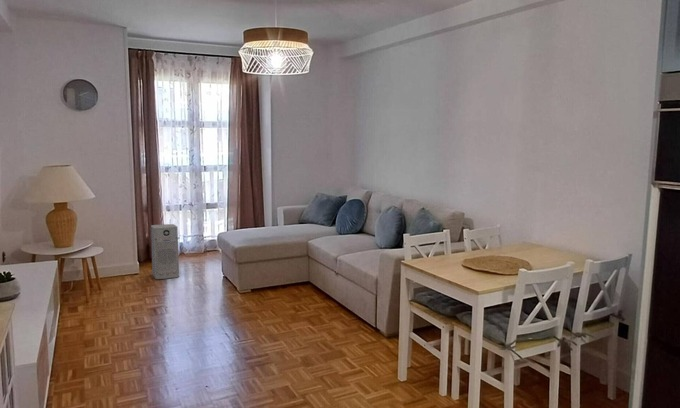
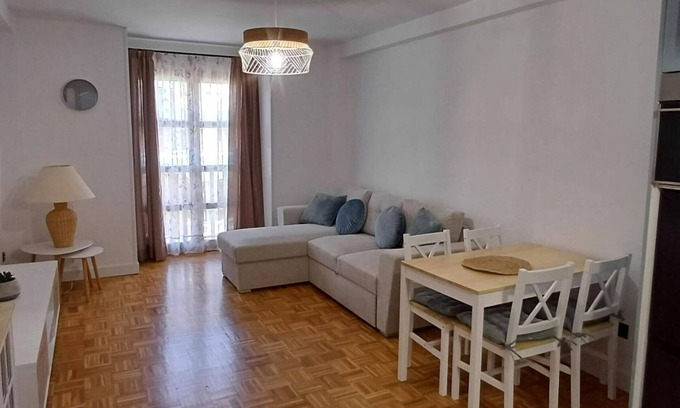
- air purifier [150,223,180,280]
